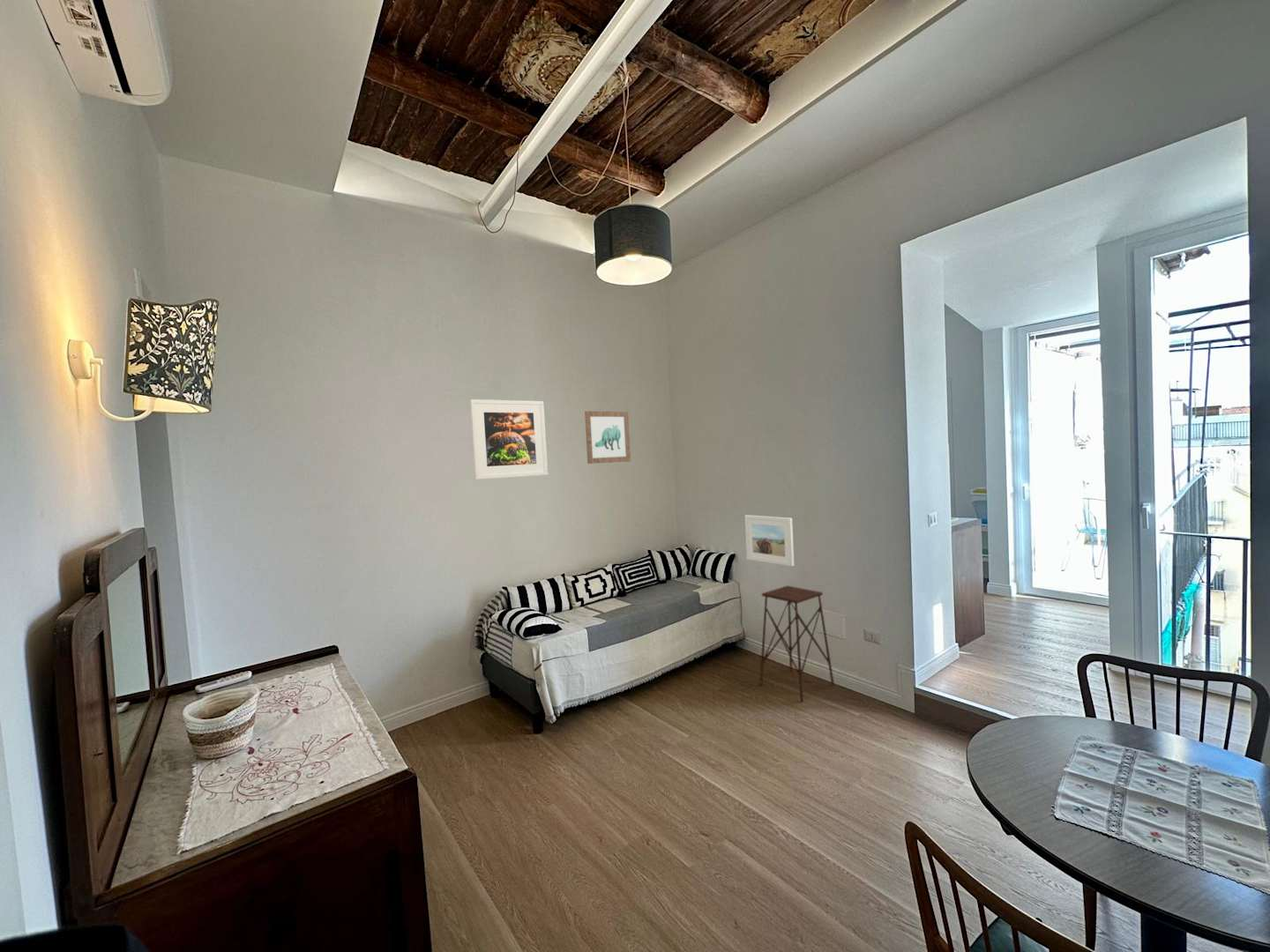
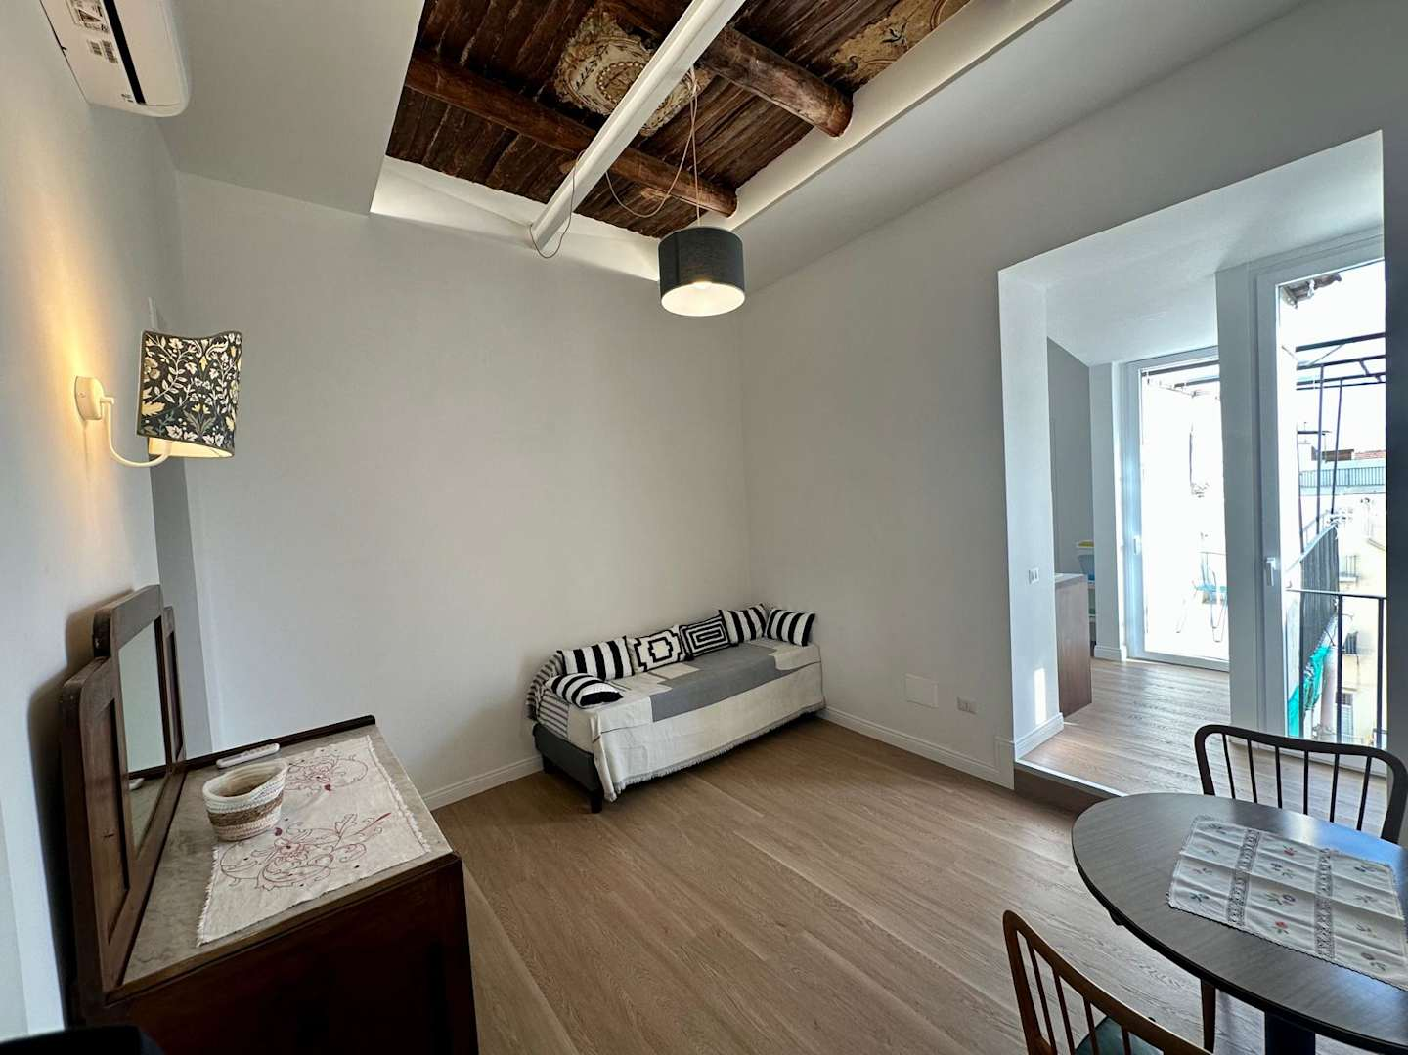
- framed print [469,398,549,480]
- side table [758,585,835,703]
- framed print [744,514,795,567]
- wall art [584,411,631,465]
